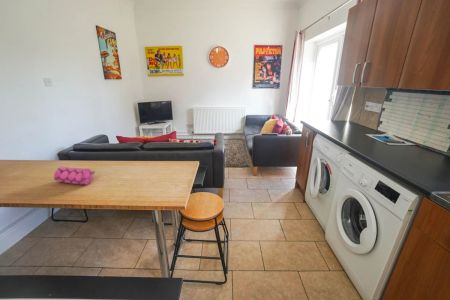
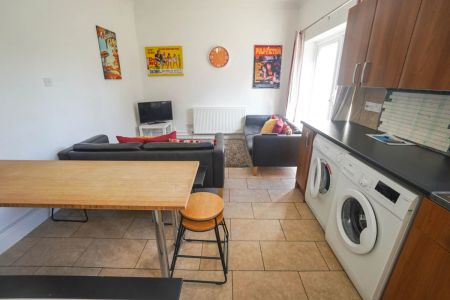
- pencil case [53,165,96,186]
